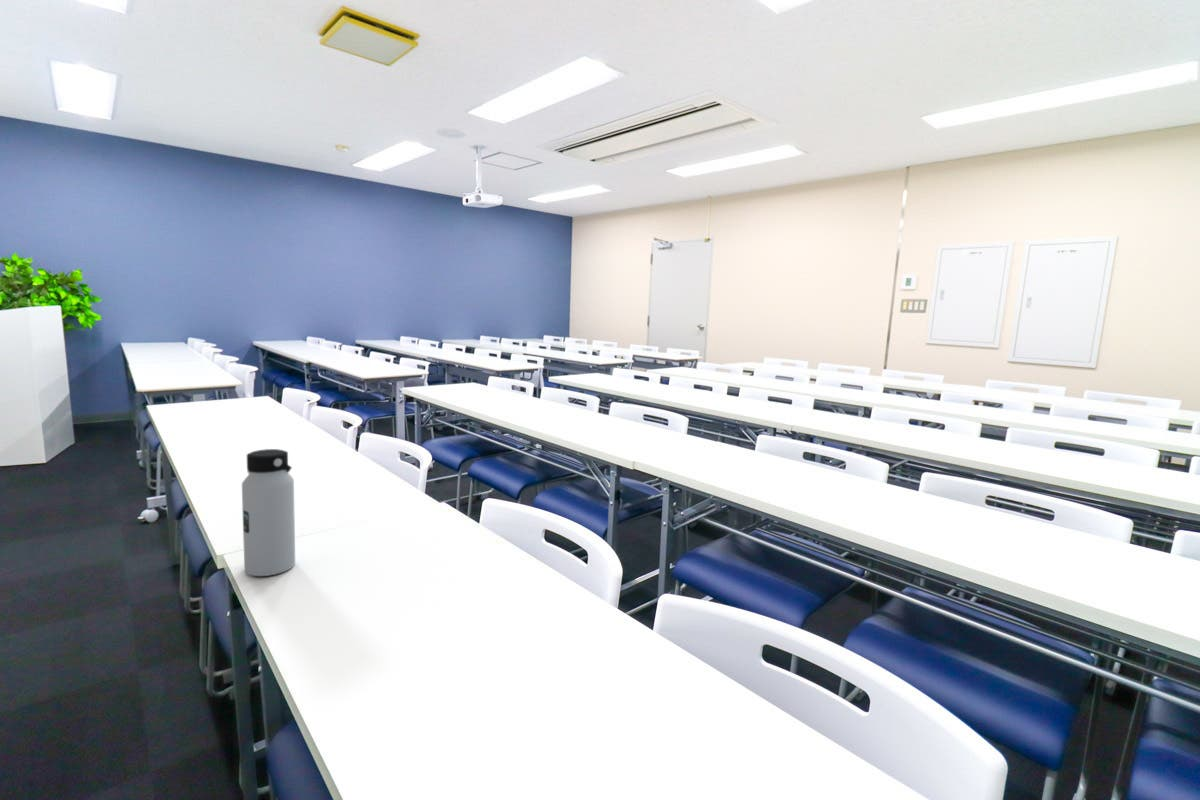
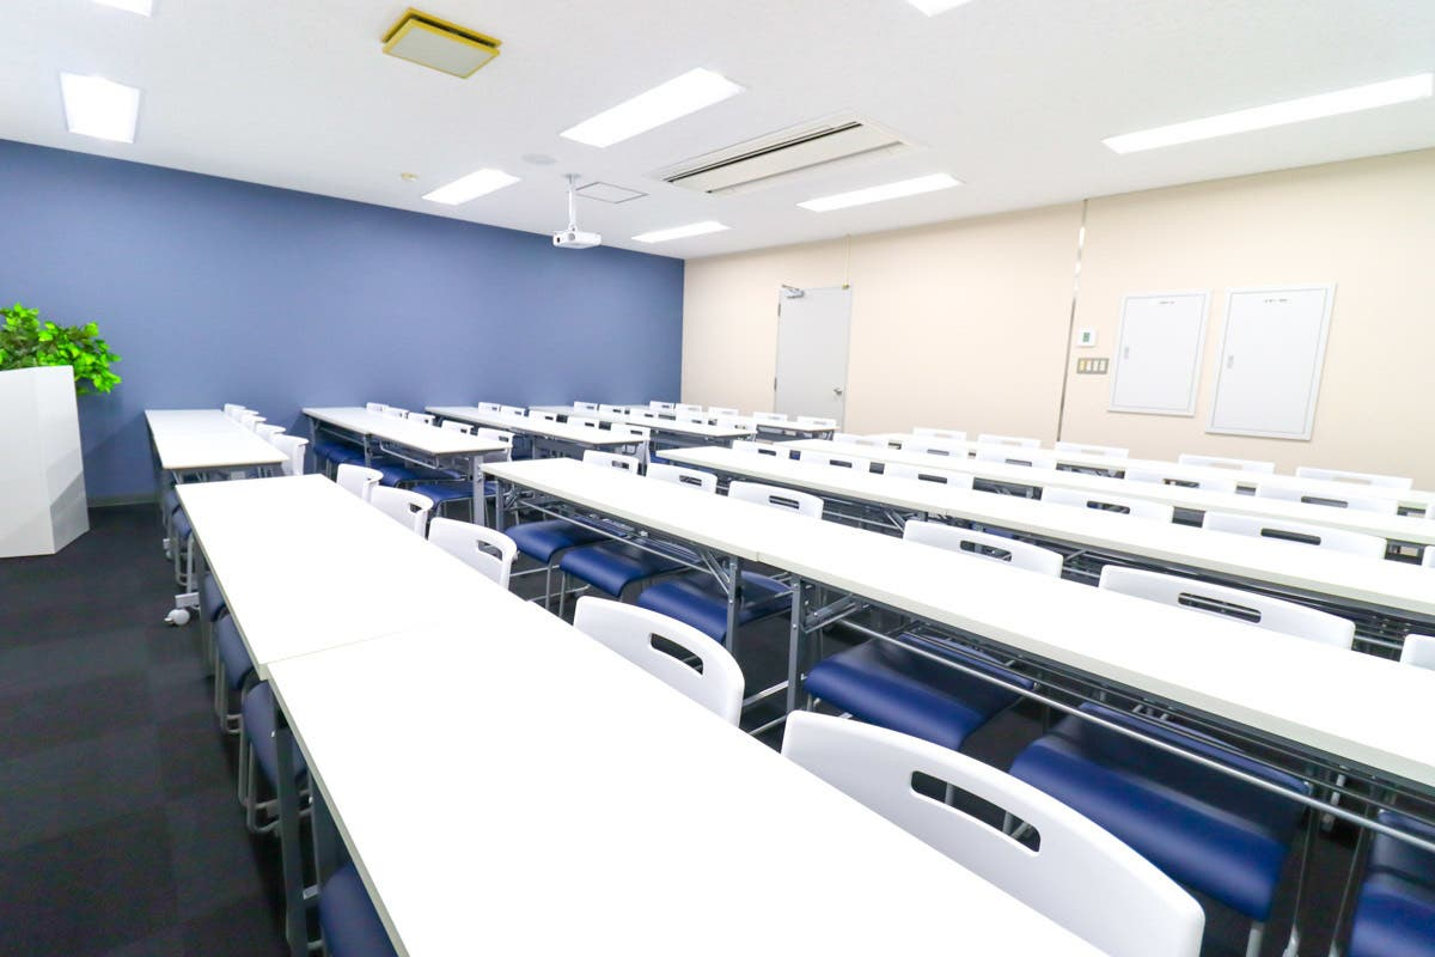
- water bottle [241,448,296,577]
